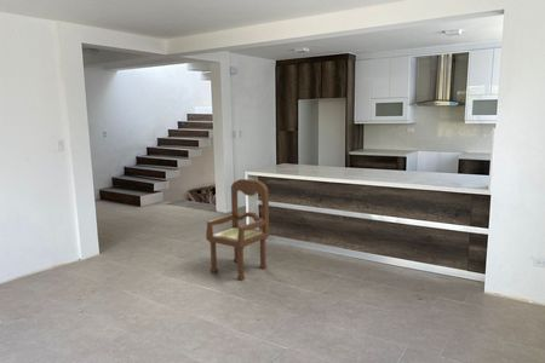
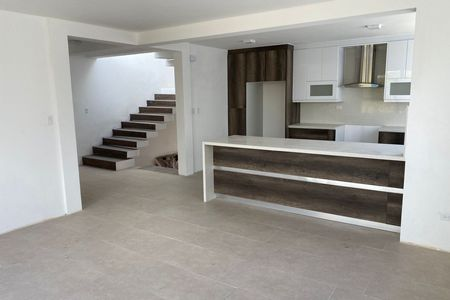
- dining chair [205,178,270,281]
